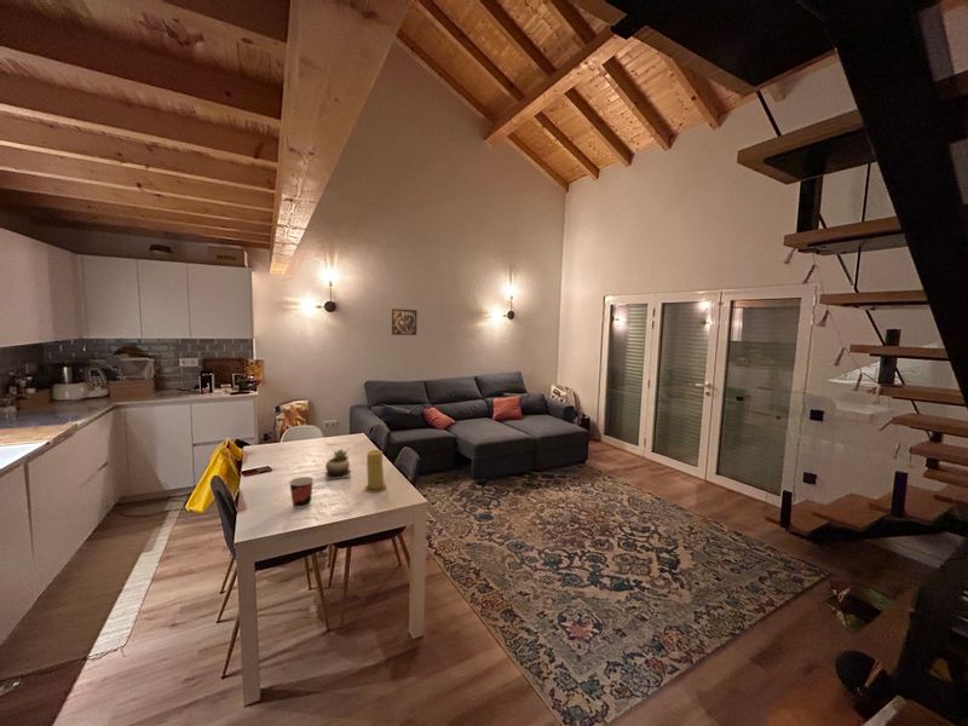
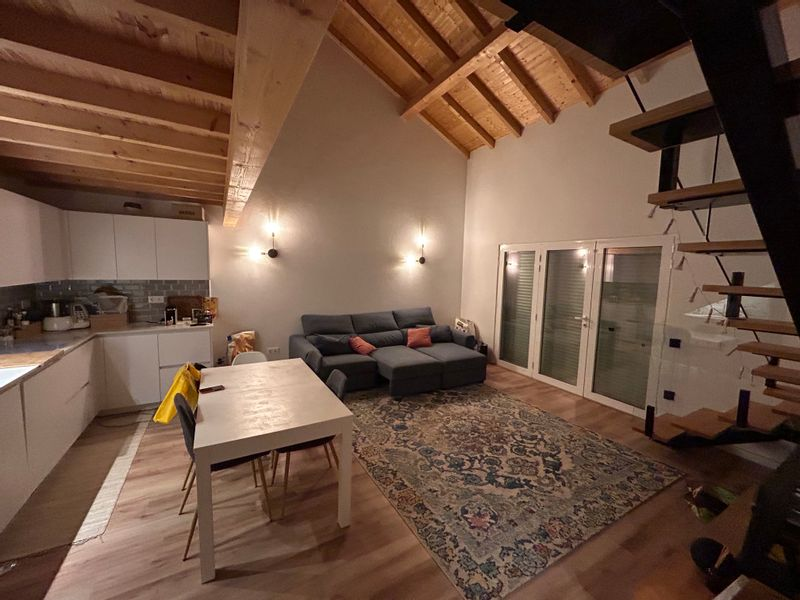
- candle [364,449,387,494]
- cup [288,476,315,509]
- succulent plant [324,448,352,482]
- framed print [391,307,419,336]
